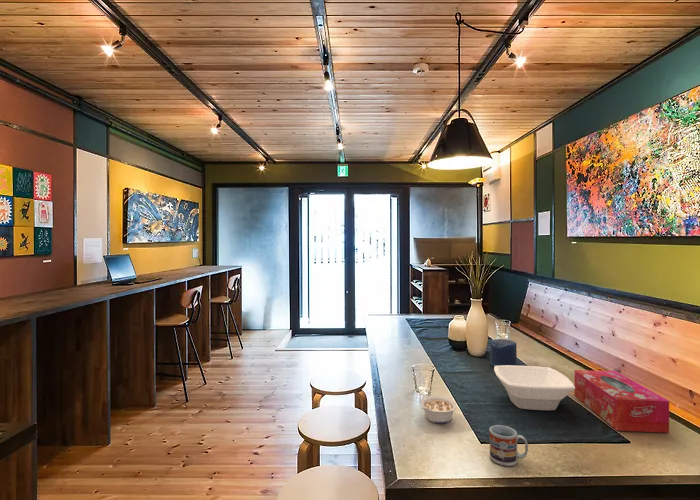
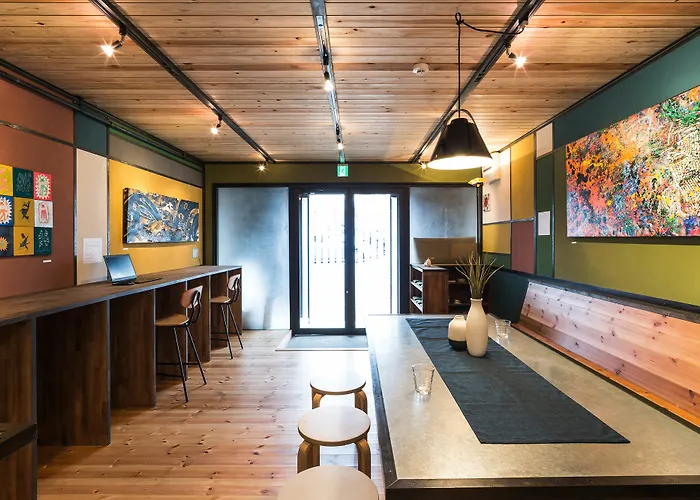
- candle [490,338,518,367]
- tissue box [573,369,670,434]
- cup [488,424,529,467]
- legume [419,395,458,424]
- bowl [493,365,575,411]
